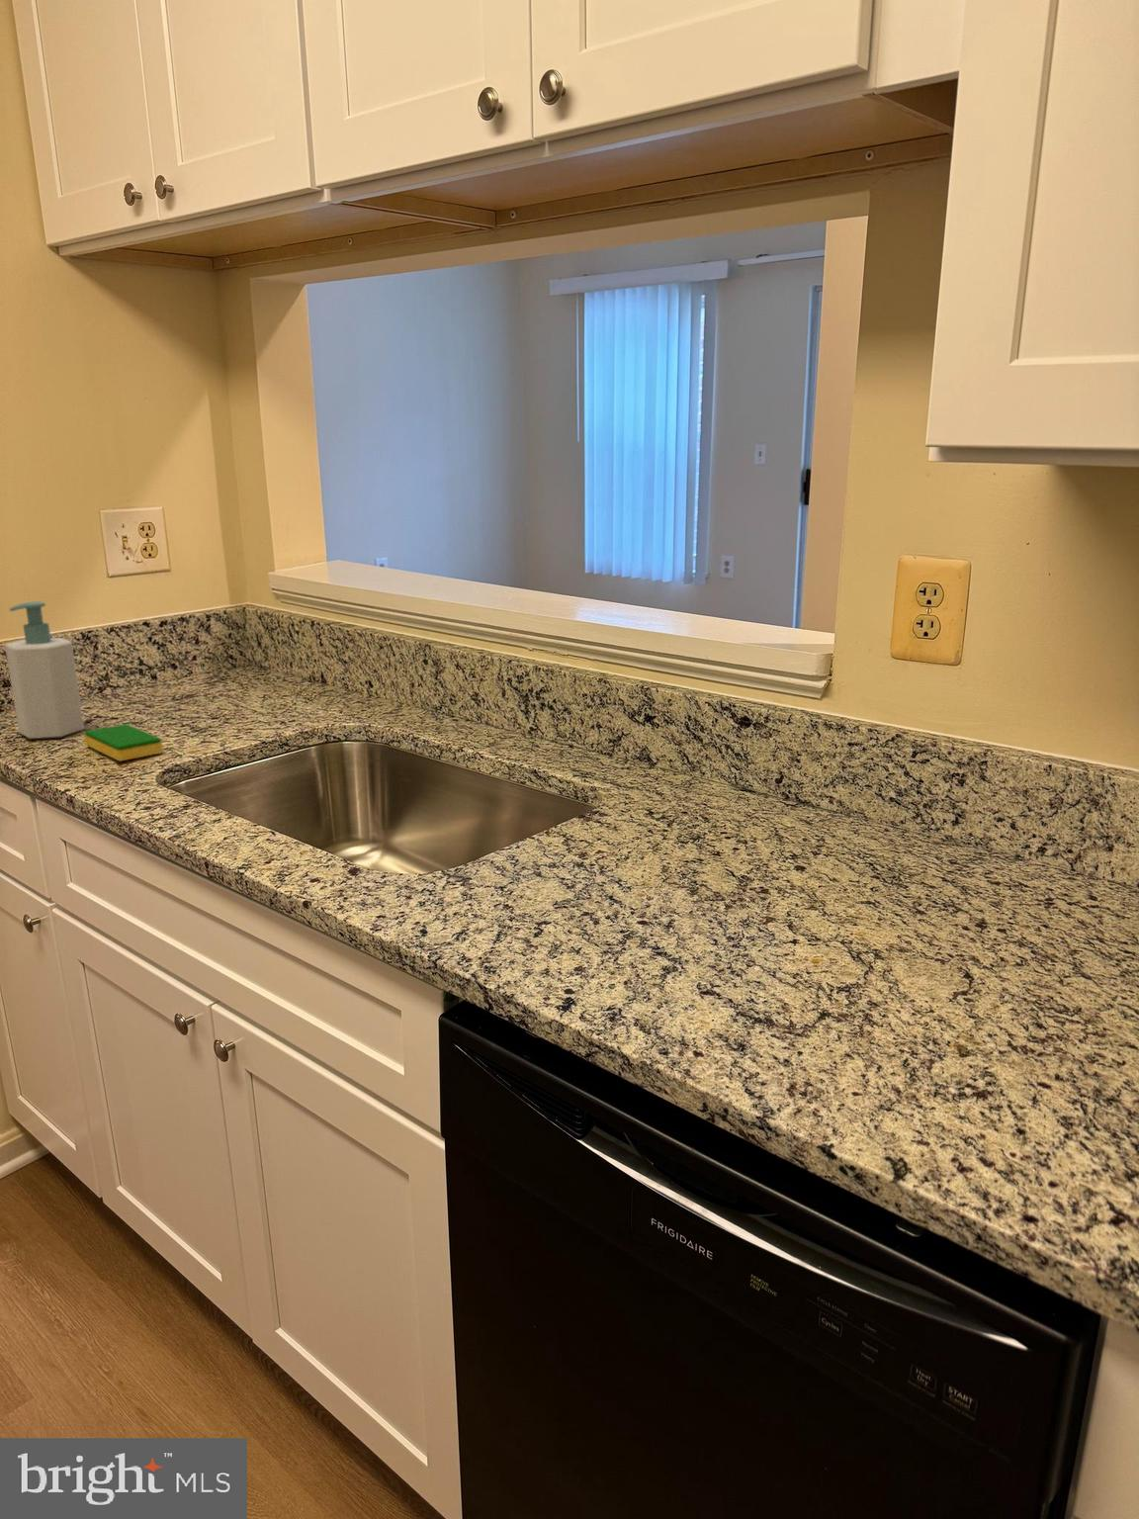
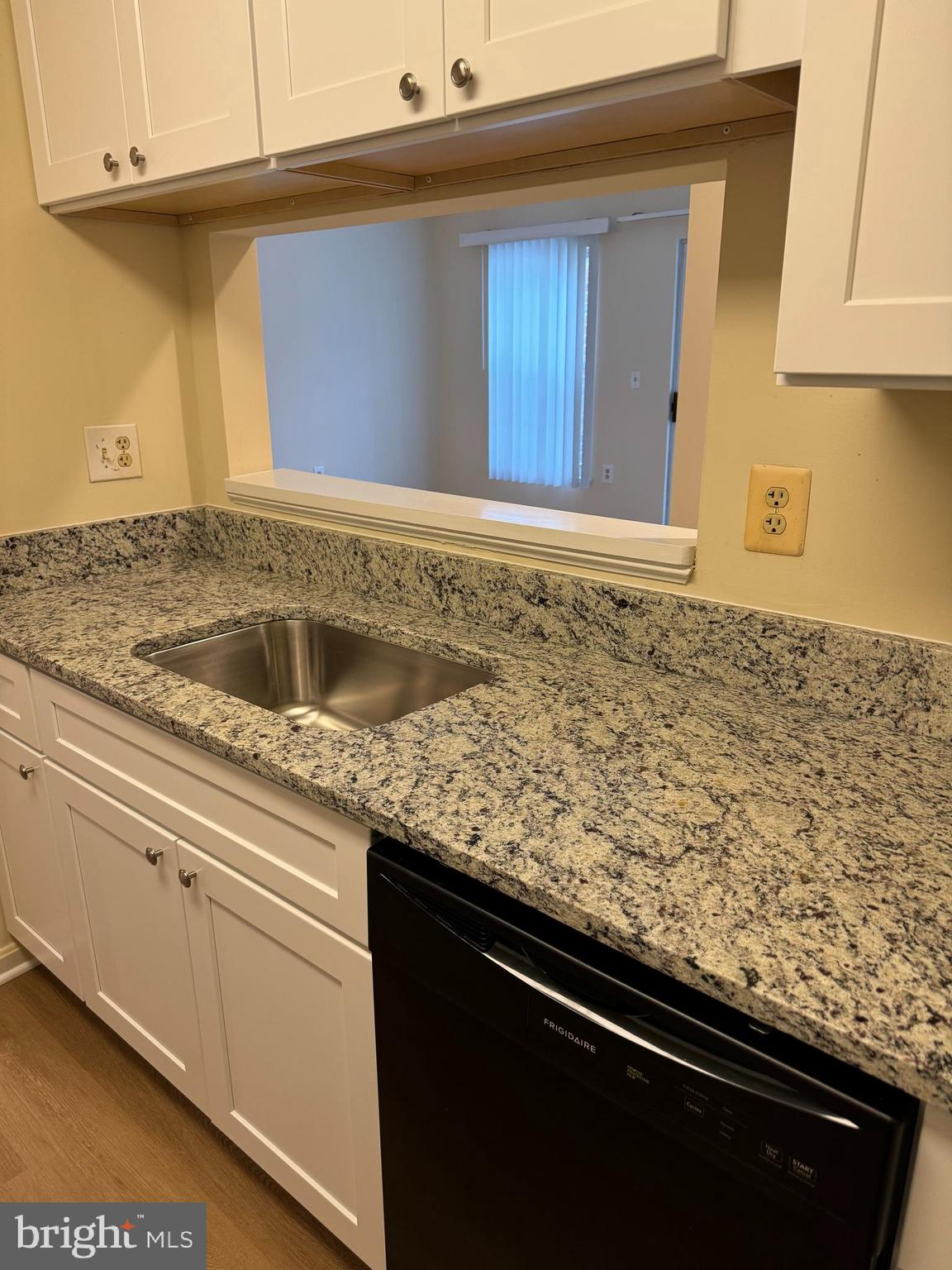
- soap bottle [4,600,85,739]
- dish sponge [83,722,164,762]
